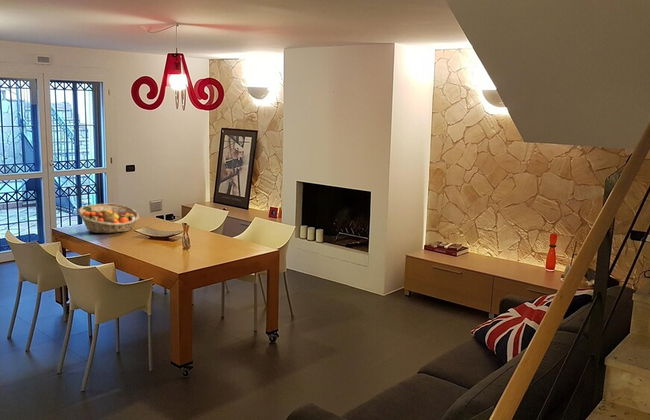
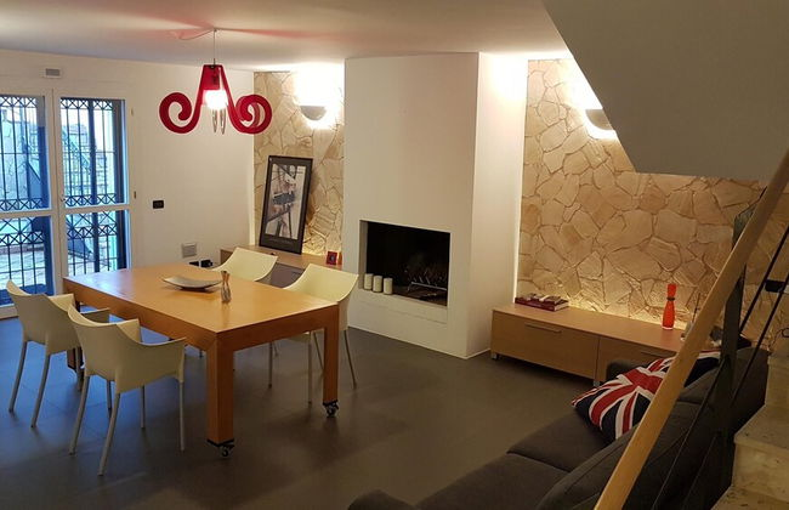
- fruit basket [77,203,141,234]
